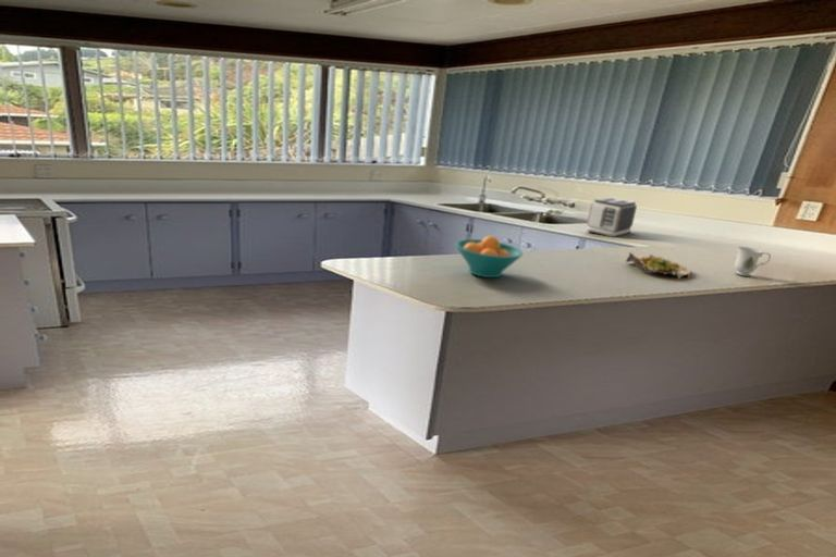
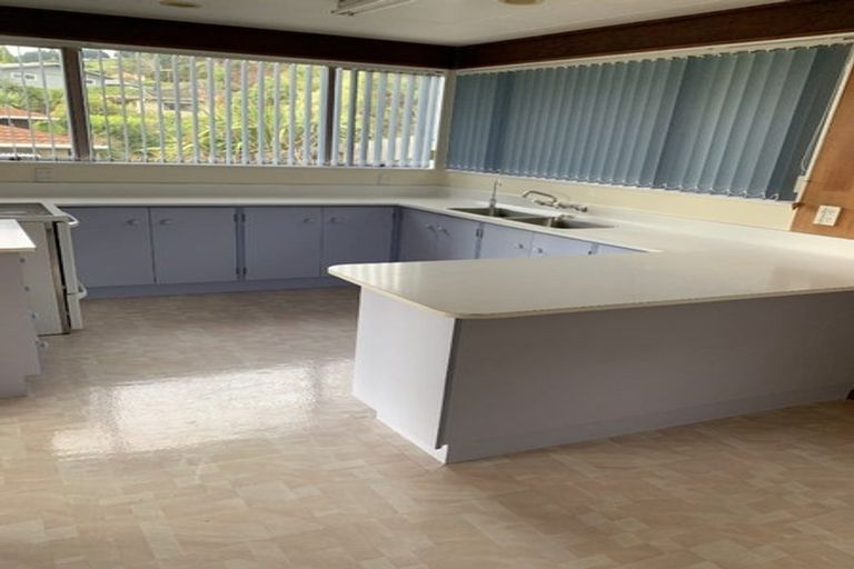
- mug [734,246,772,277]
- fruit bowl [454,235,525,278]
- salad plate [625,251,692,280]
- toaster [586,196,638,238]
